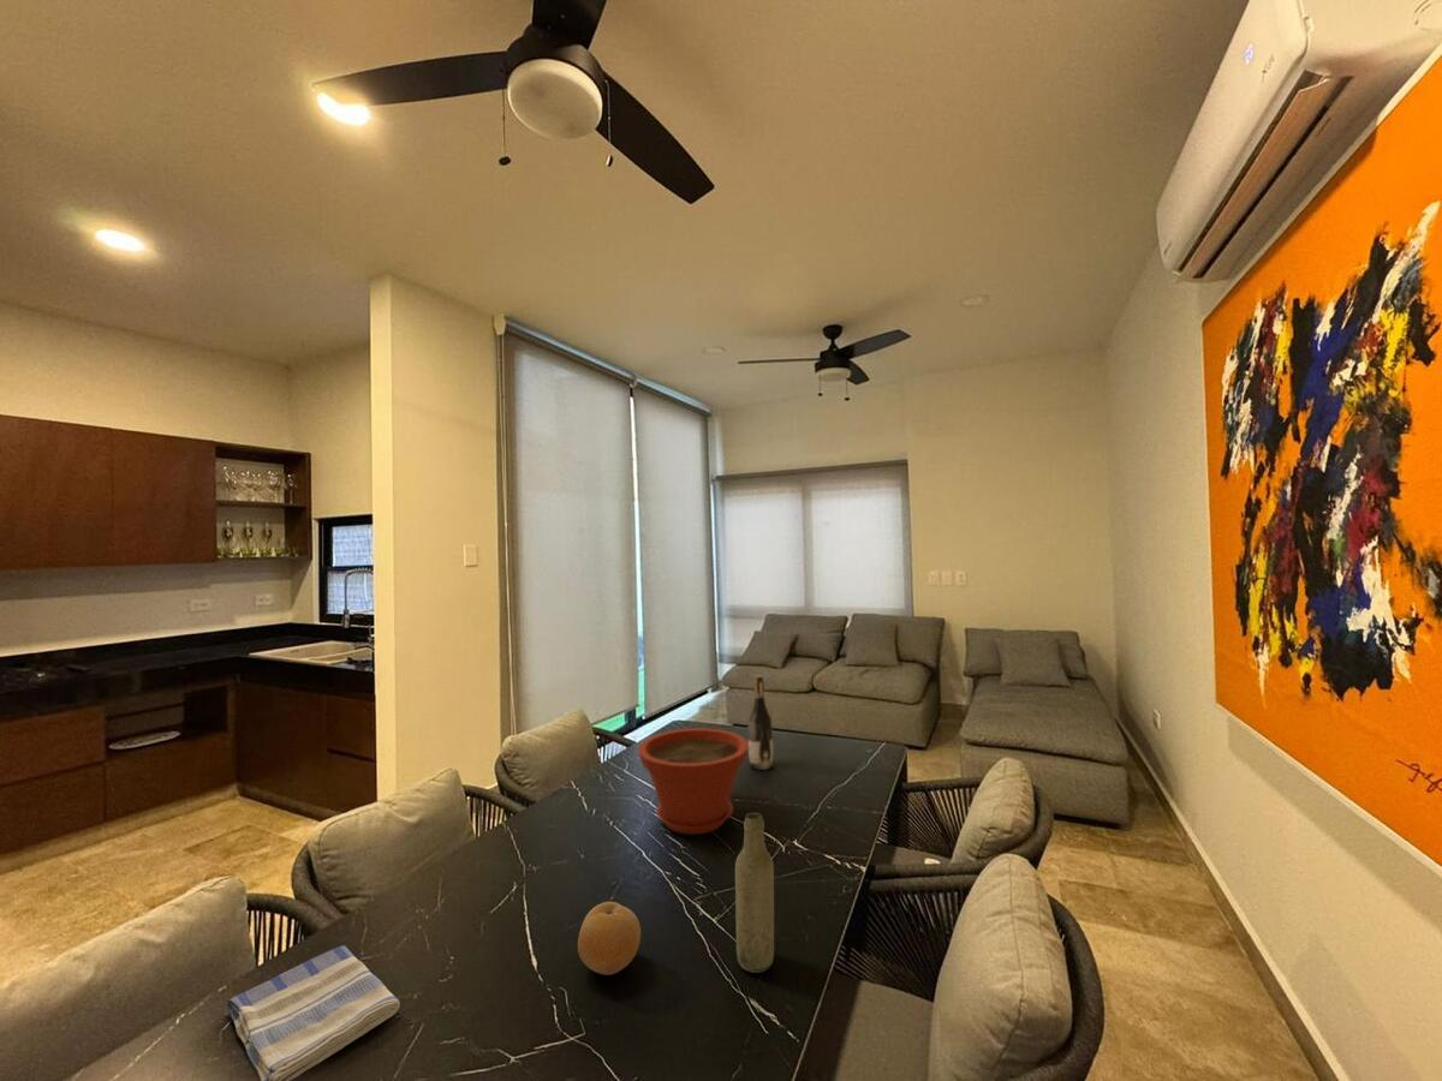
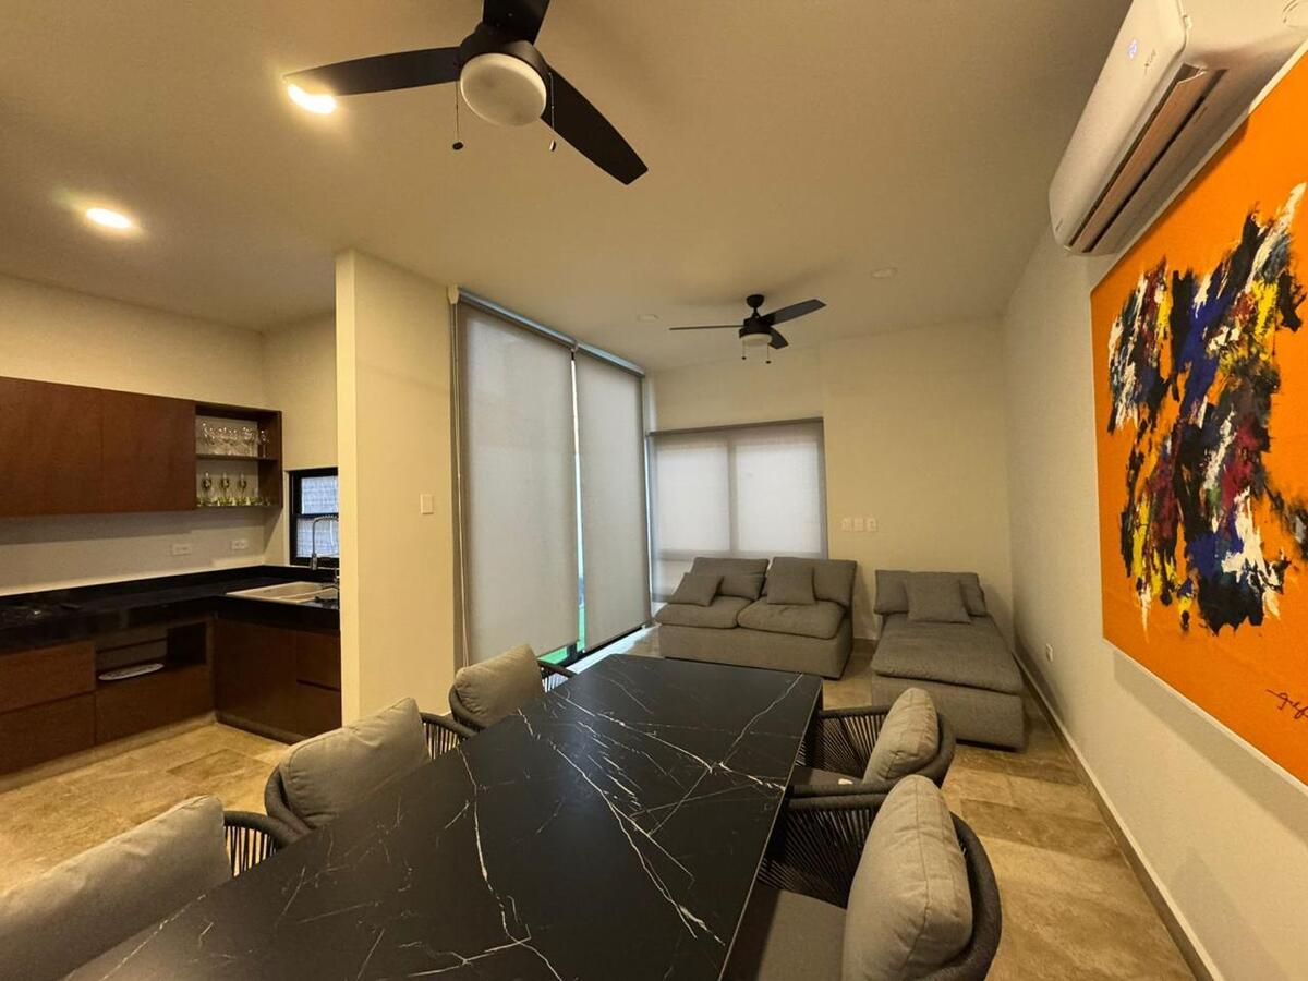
- bottle [734,811,775,974]
- wine bottle [747,674,774,771]
- dish towel [226,944,401,1081]
- plant pot [637,727,749,836]
- fruit [577,901,642,977]
